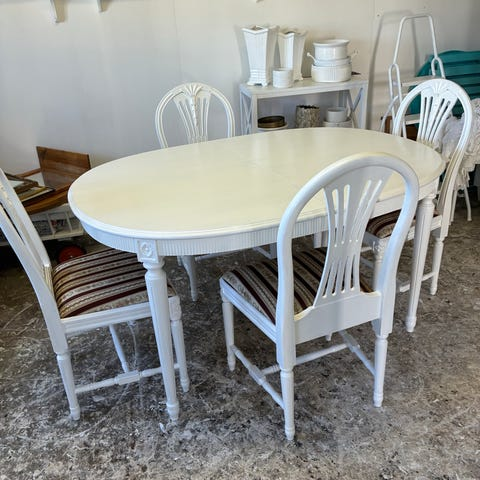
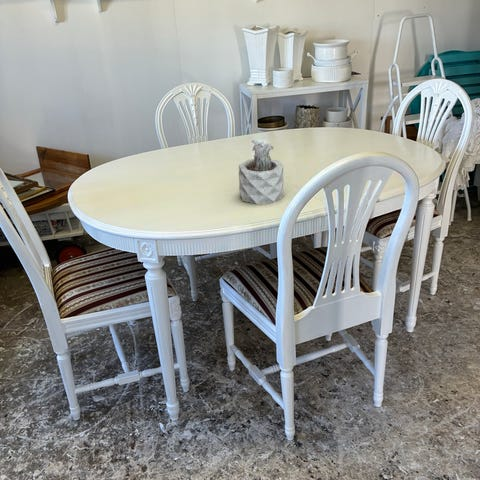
+ succulent plant [238,138,284,205]
